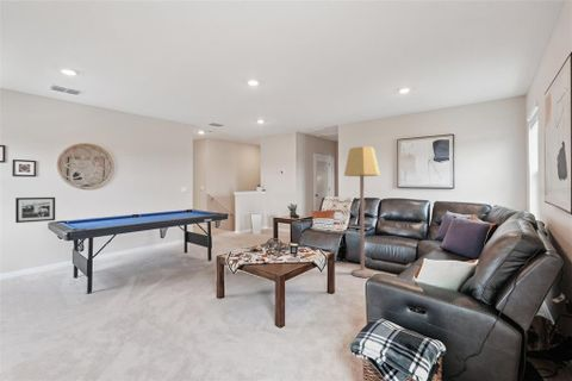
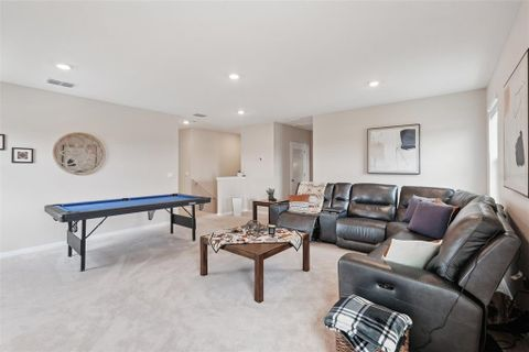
- lamp [343,145,381,279]
- picture frame [14,196,56,224]
